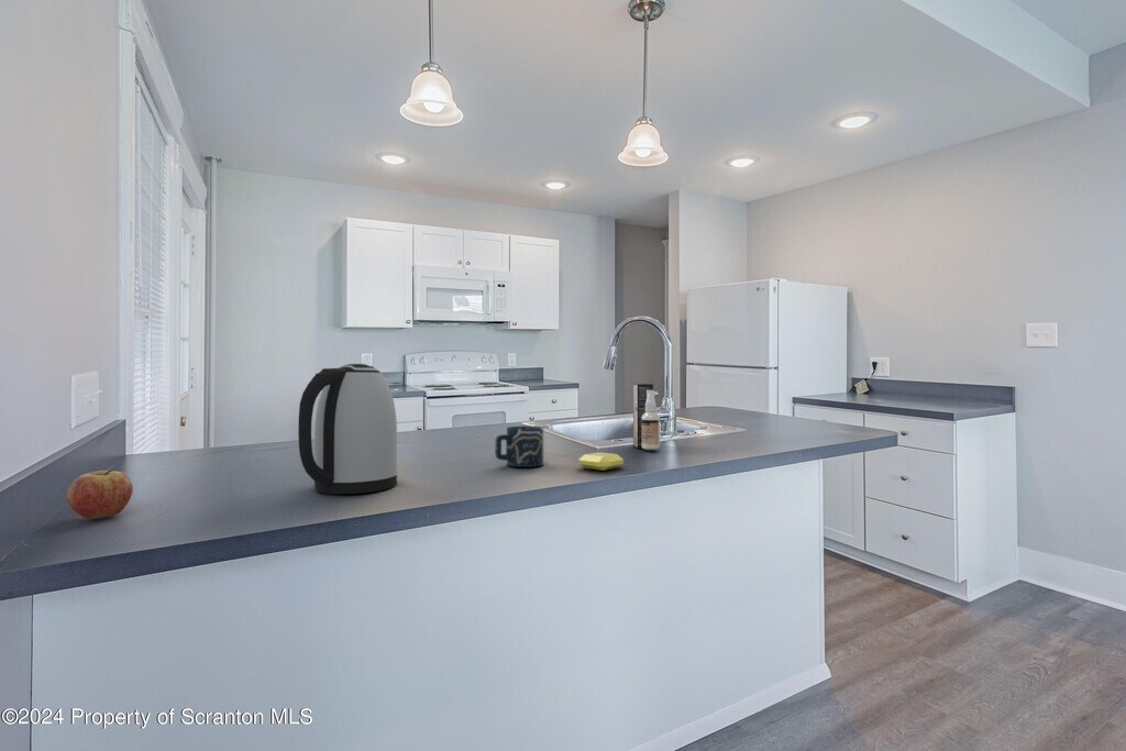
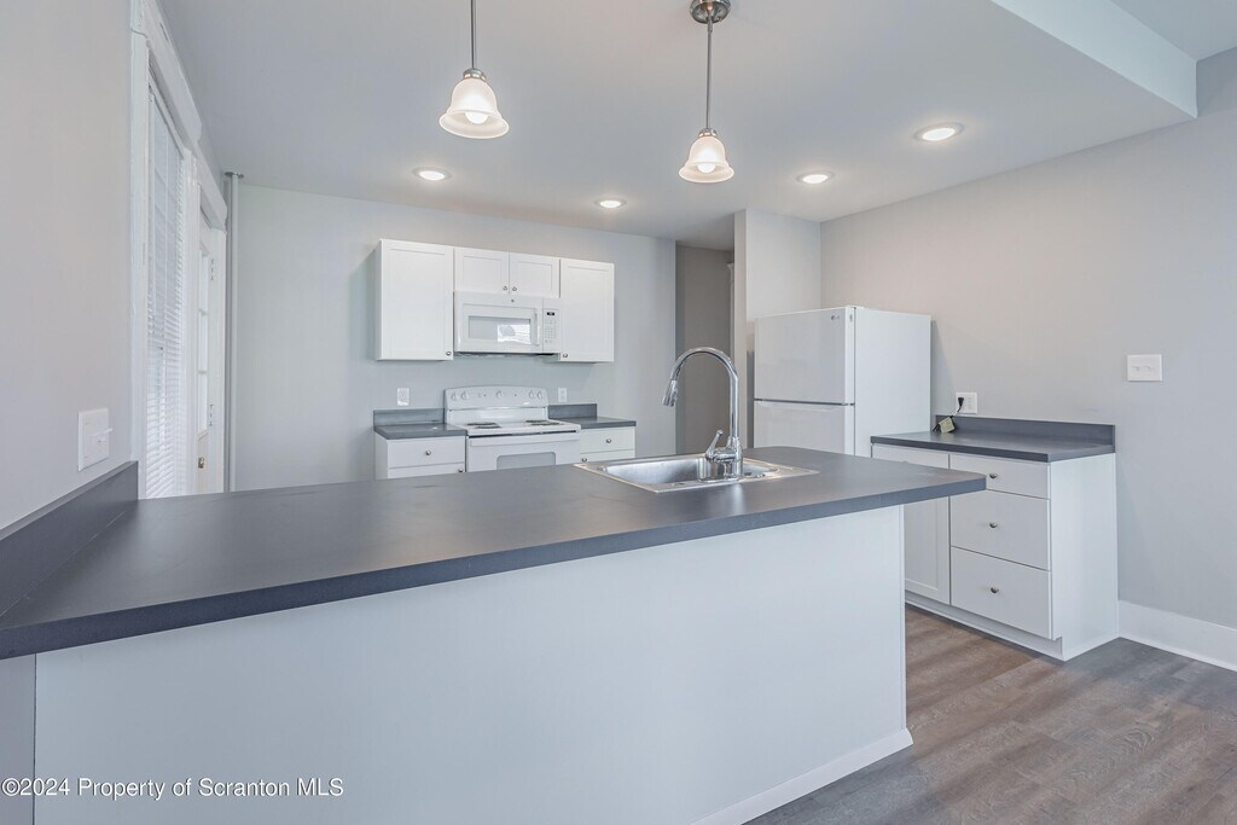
- spray bottle [632,383,661,451]
- soap bar [577,451,625,472]
- cup [495,424,544,468]
- kettle [297,363,398,495]
- fruit [66,468,134,520]
